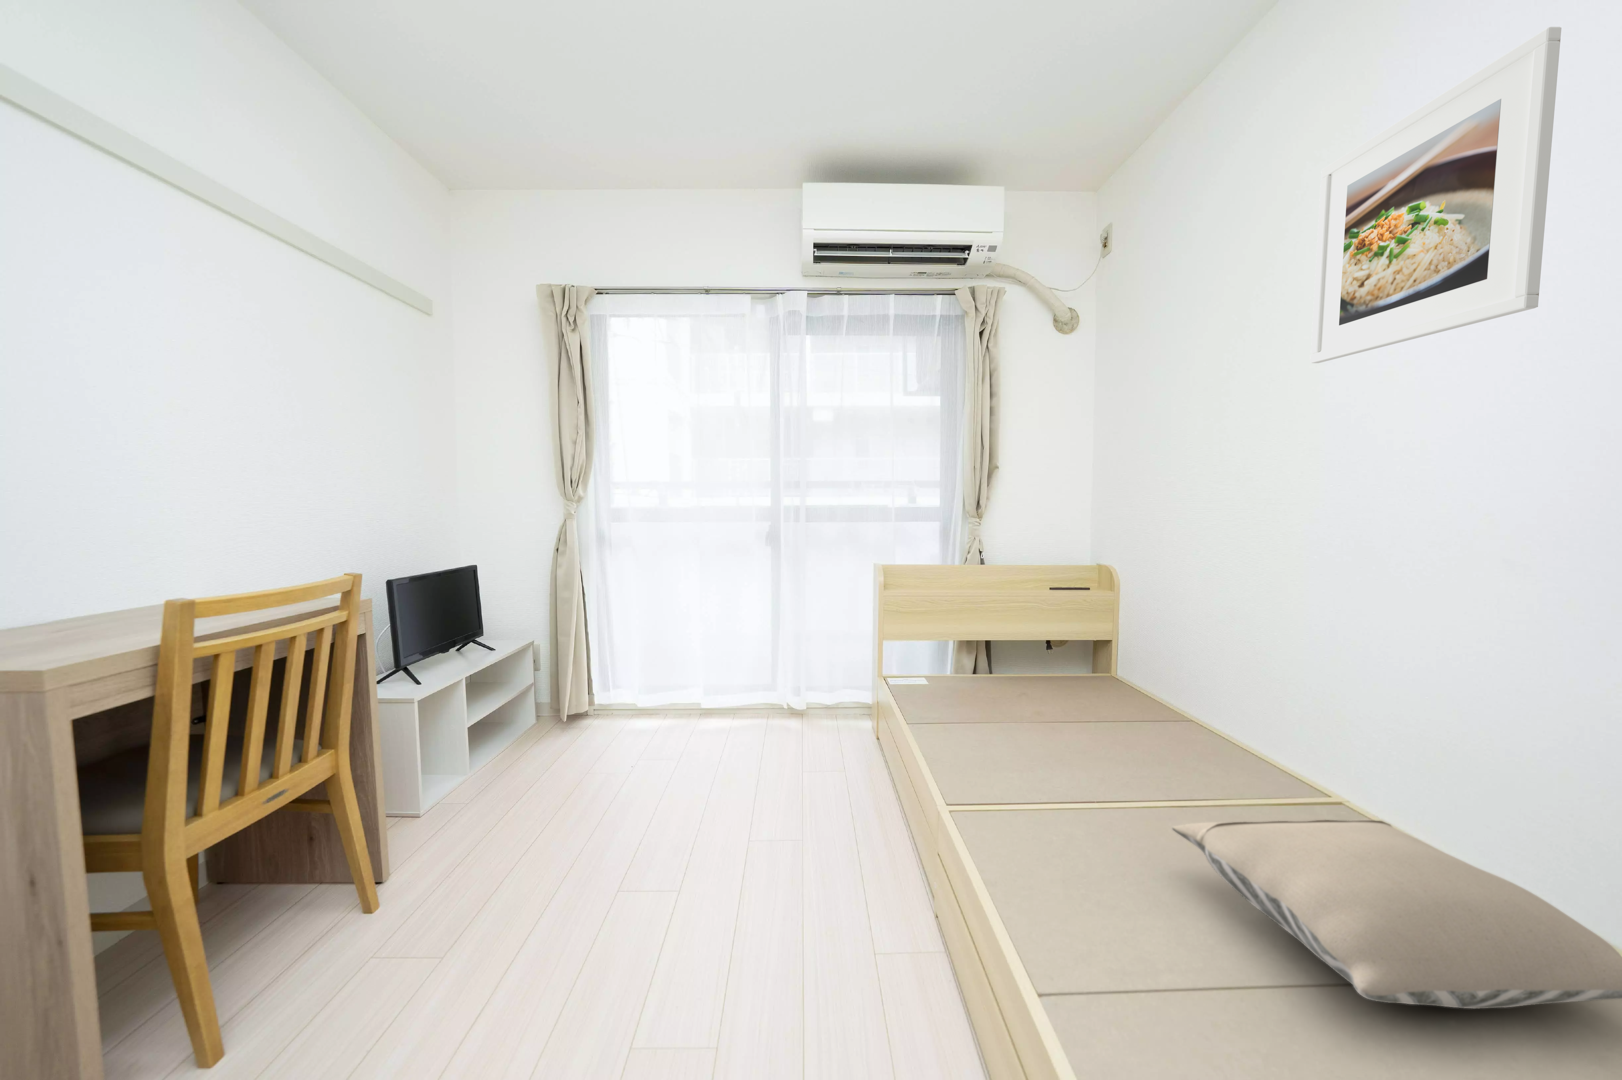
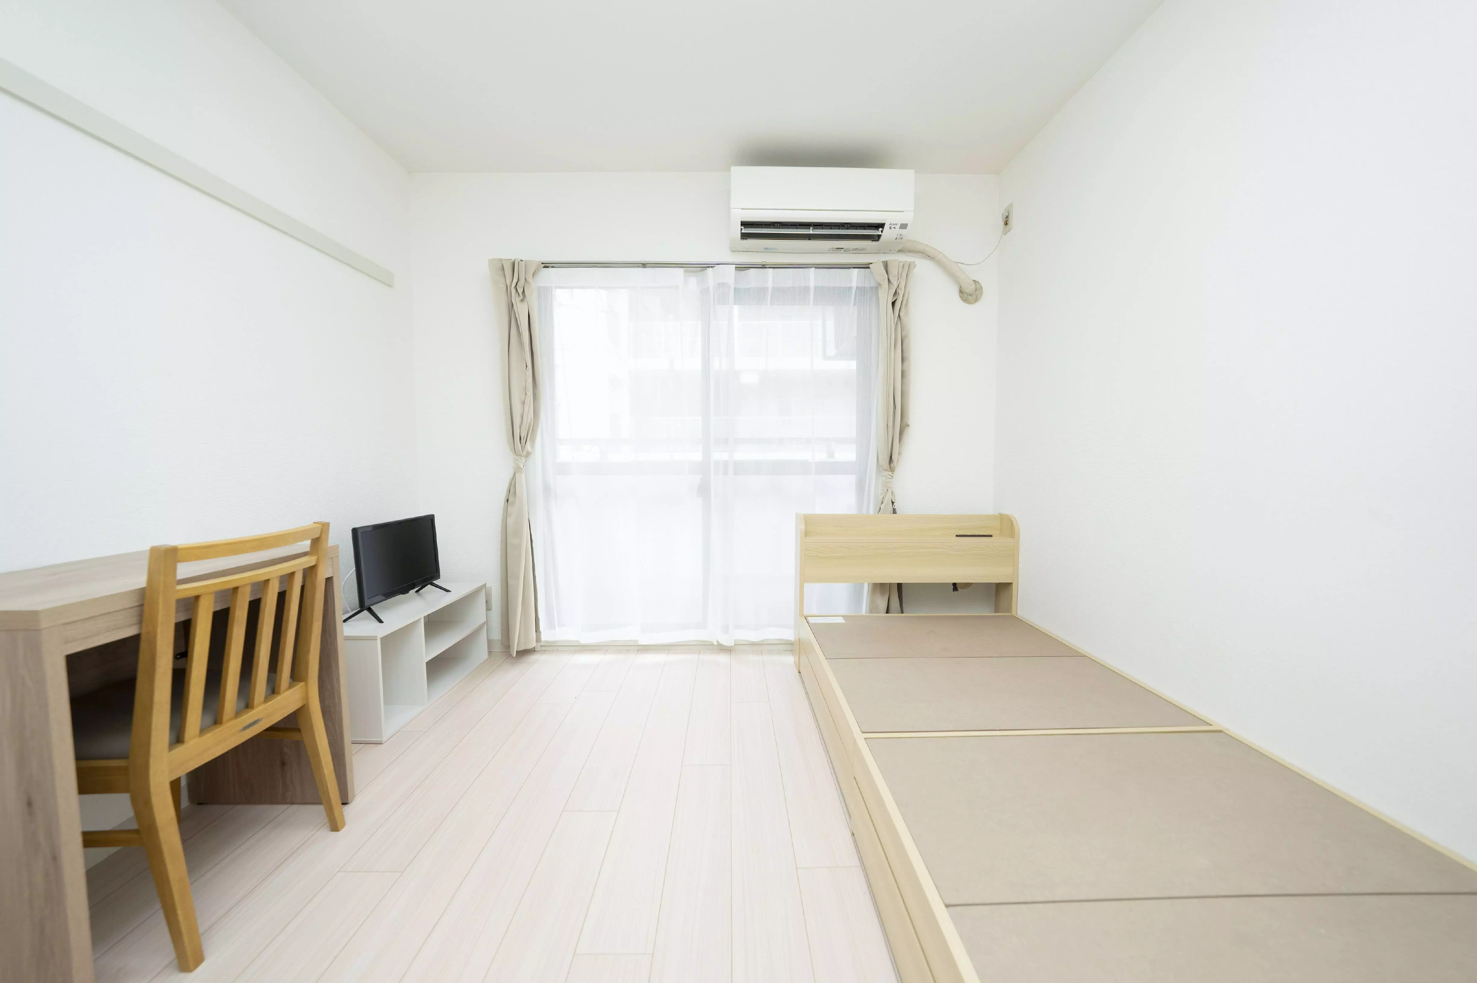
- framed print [1310,27,1562,364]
- pillow [1172,820,1622,1009]
